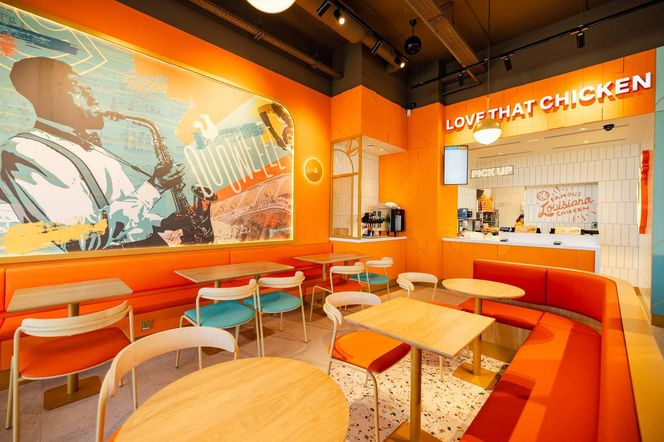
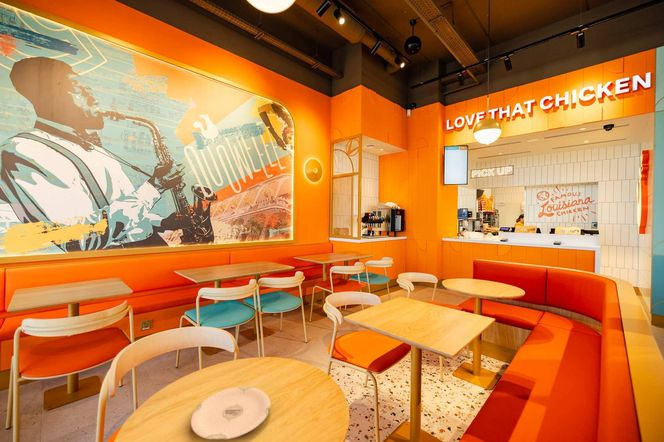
+ plate [190,386,272,441]
